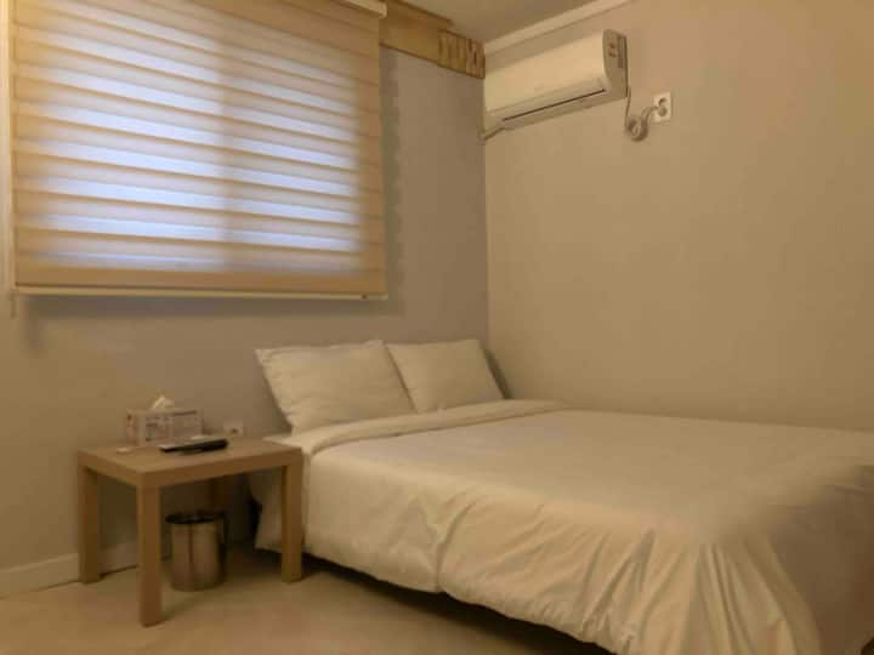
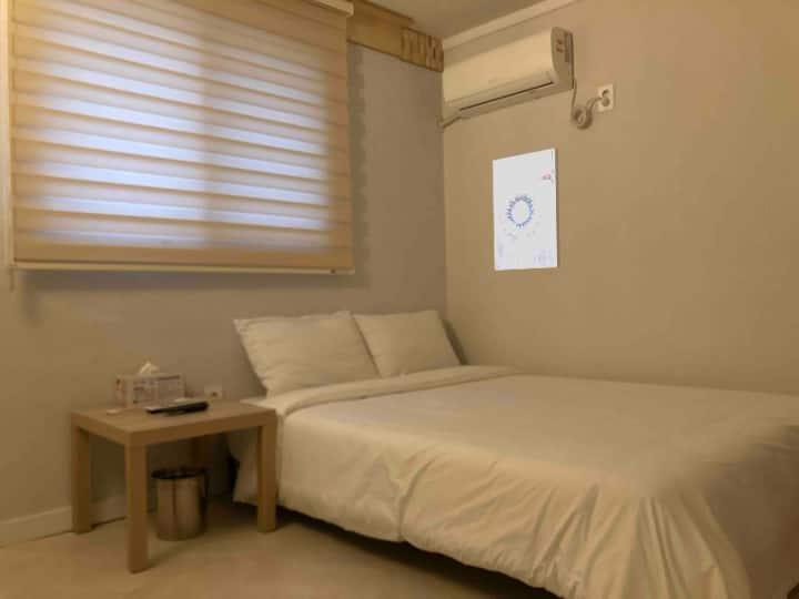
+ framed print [492,148,560,271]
